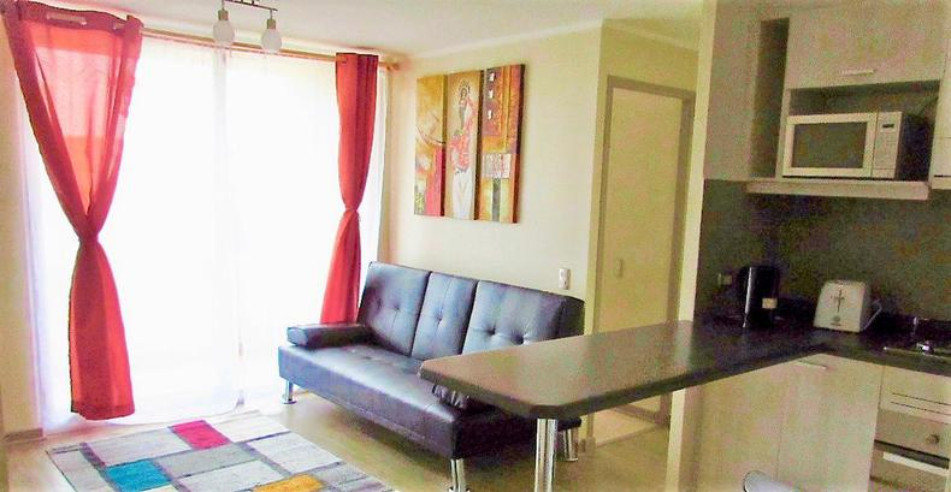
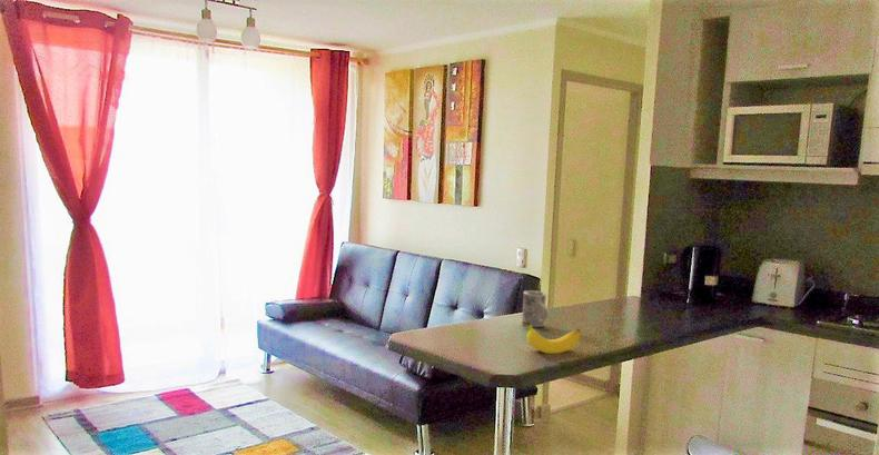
+ mug [521,289,549,328]
+ banana [521,322,582,355]
